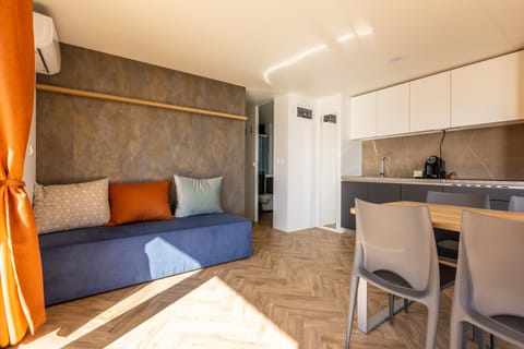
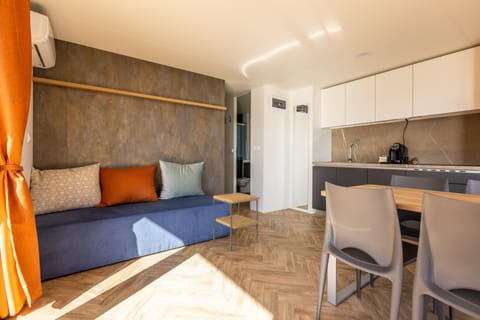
+ side table [212,192,261,251]
